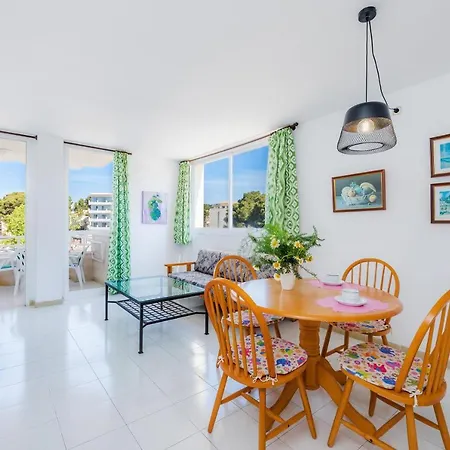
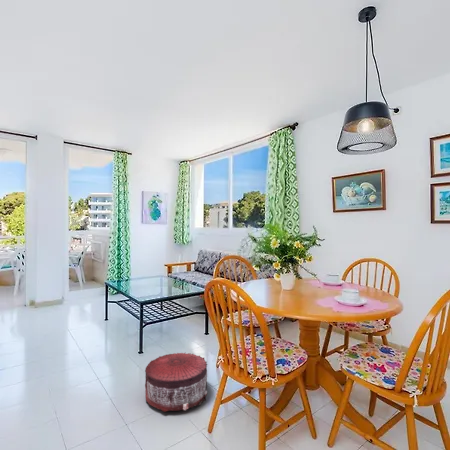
+ pouf [144,351,208,413]
